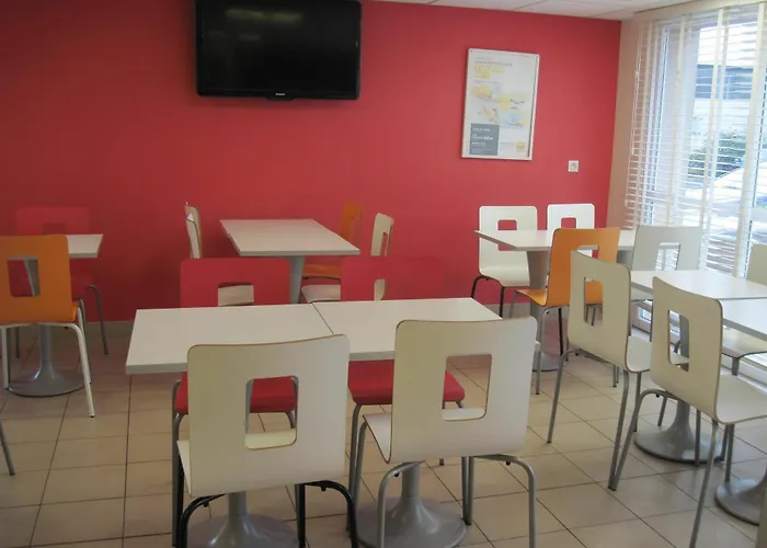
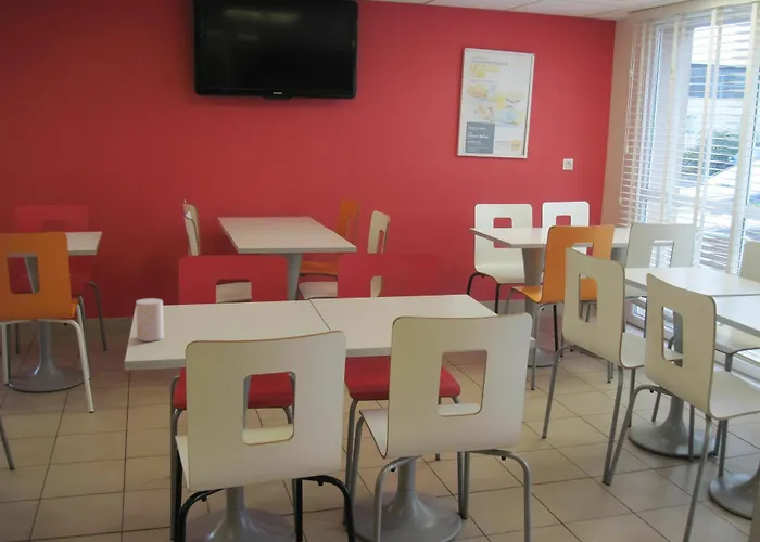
+ cup [135,297,165,343]
